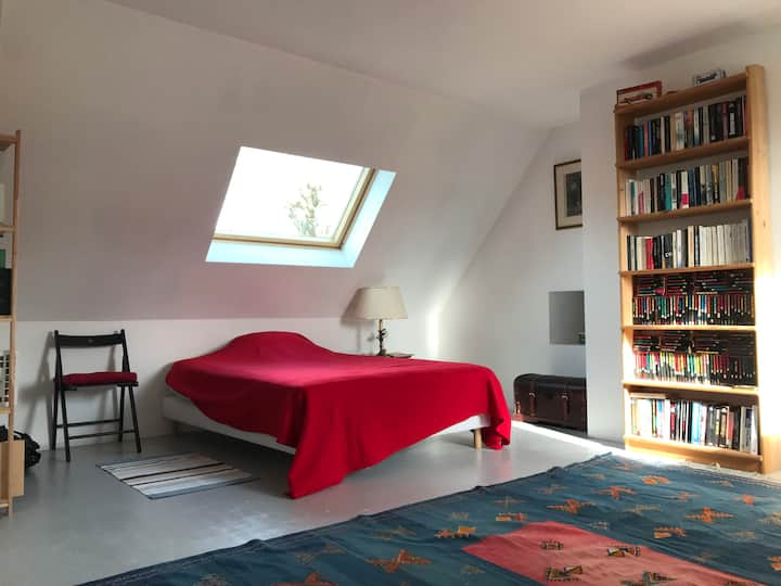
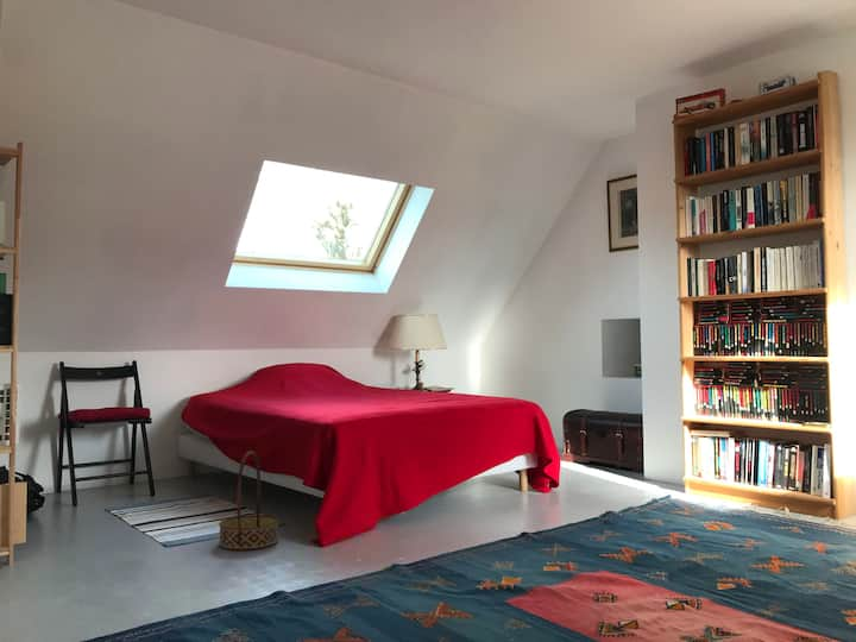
+ basket [218,451,279,552]
